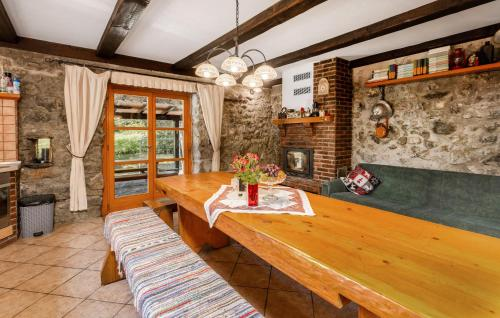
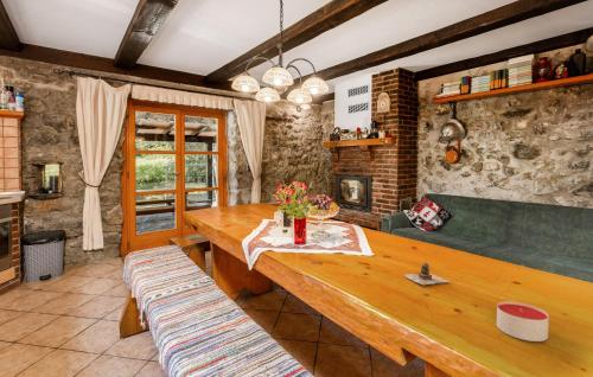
+ teapot [401,261,451,286]
+ candle [496,301,550,343]
